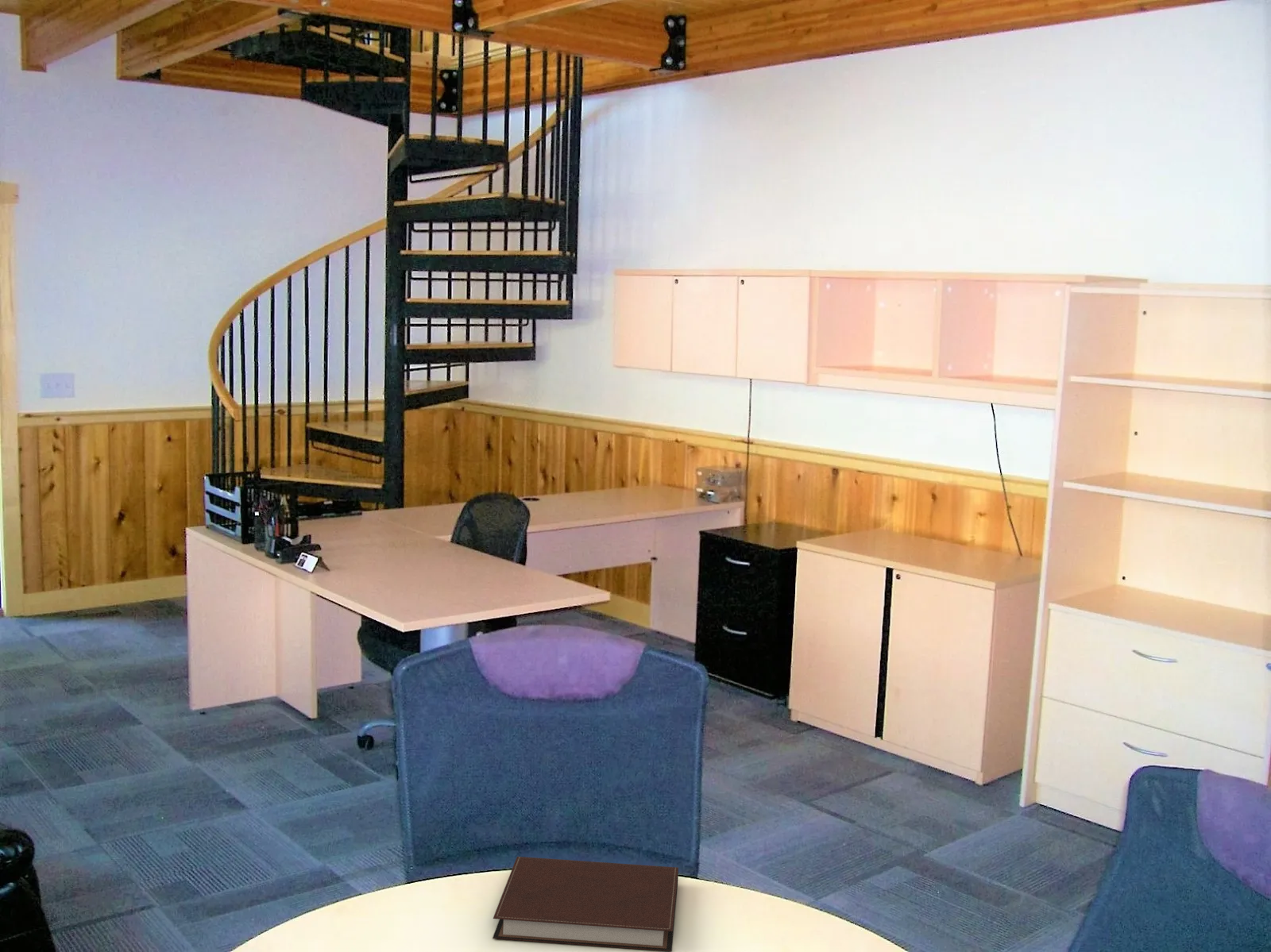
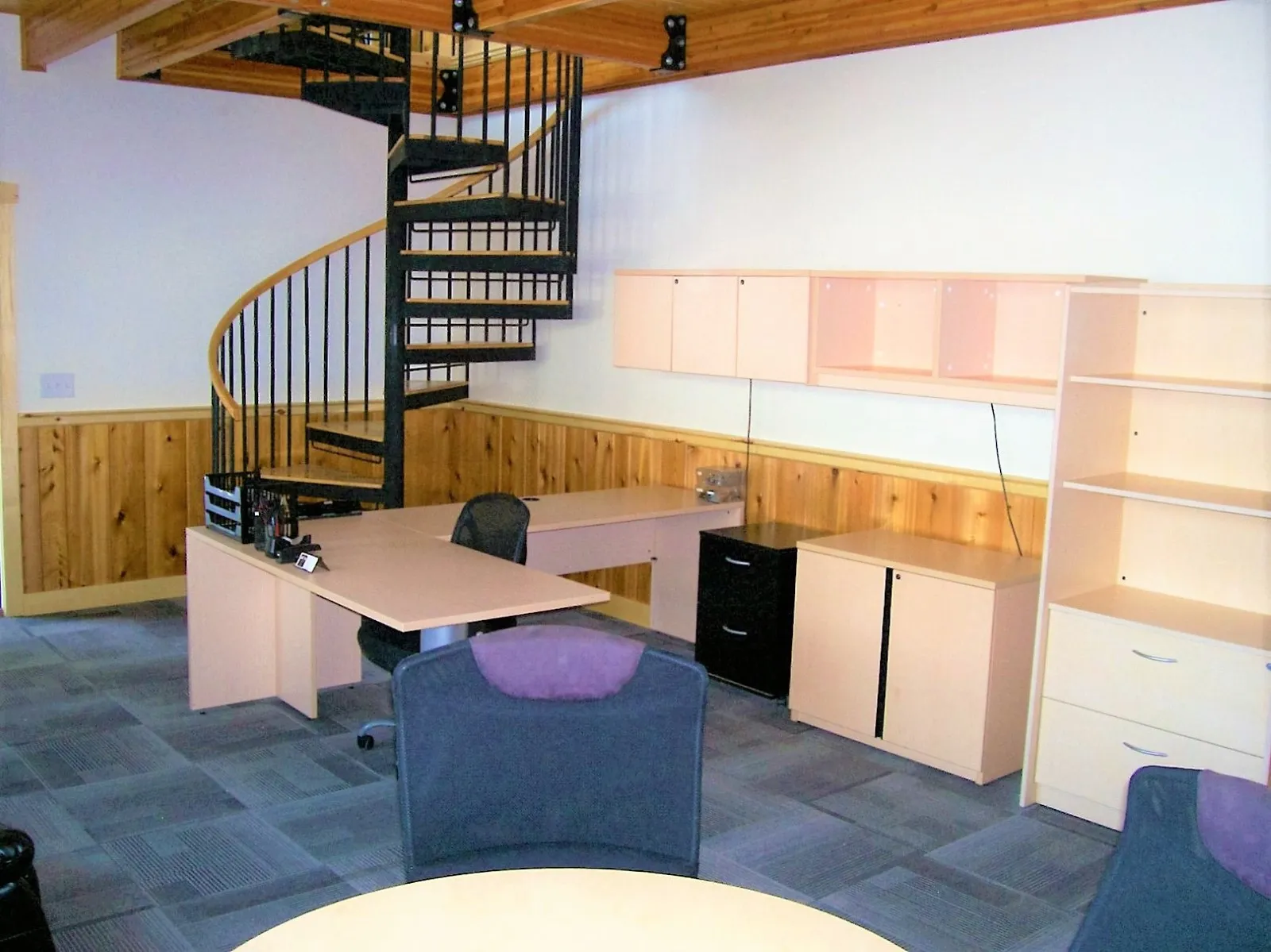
- notebook [492,856,679,952]
